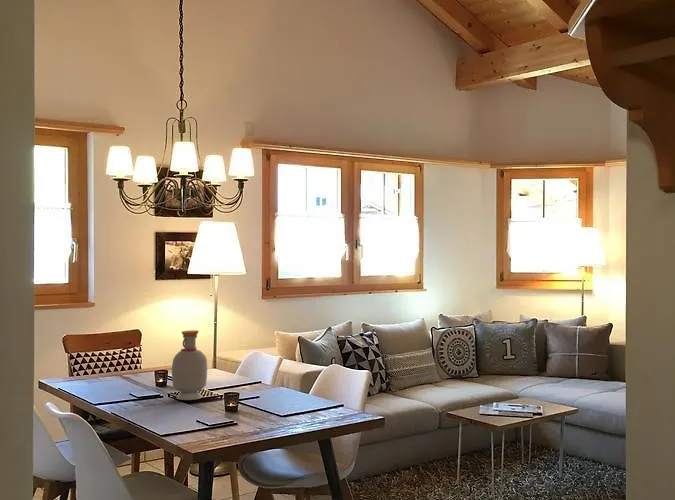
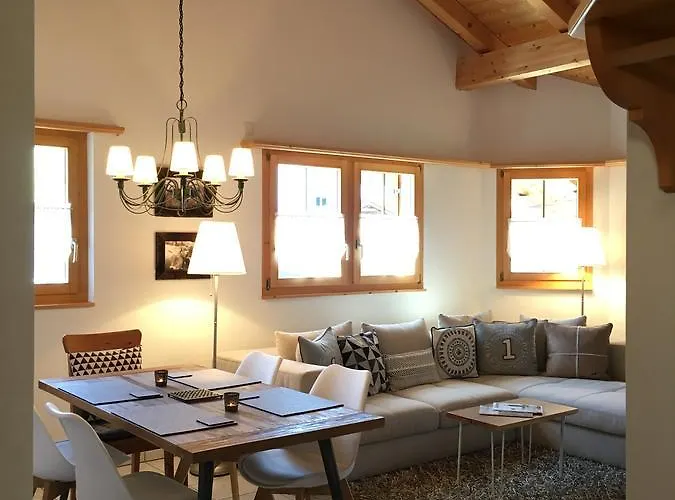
- bottle [171,329,208,401]
